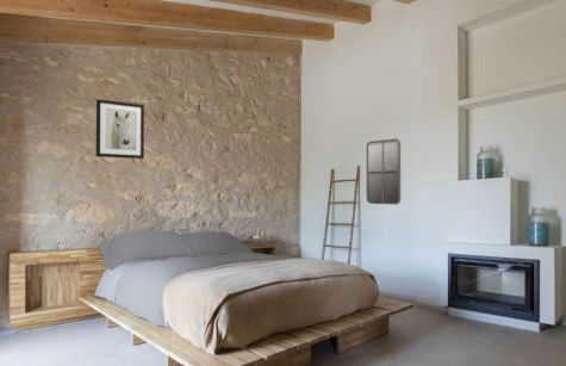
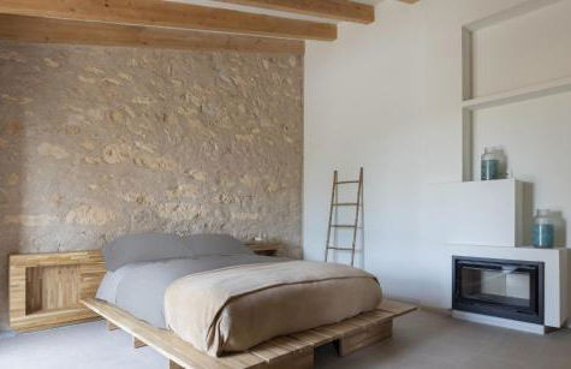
- wall art [95,98,145,160]
- home mirror [366,137,402,206]
